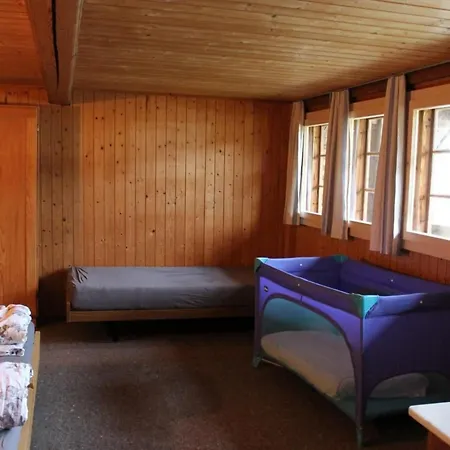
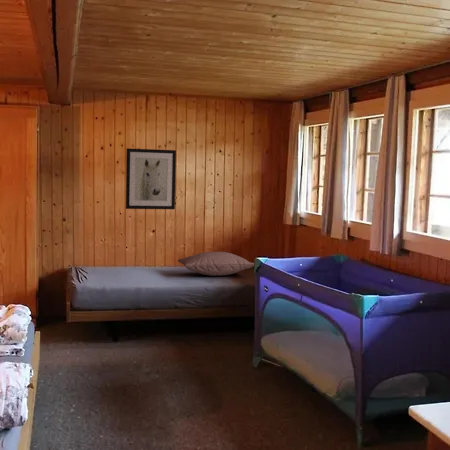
+ wall art [125,147,177,210]
+ pillow [177,251,255,277]
